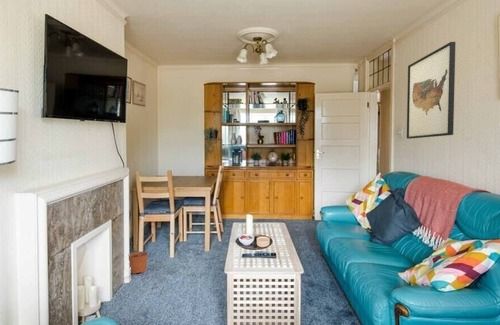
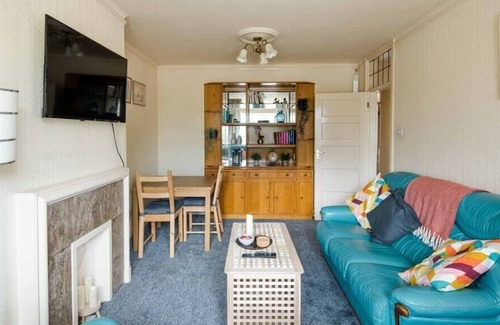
- plant pot [128,244,149,275]
- wall art [406,41,457,140]
